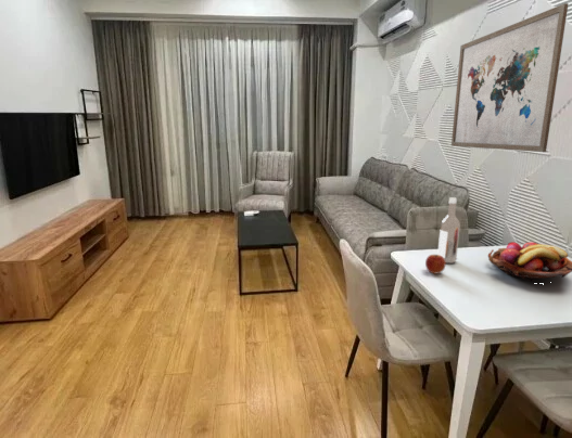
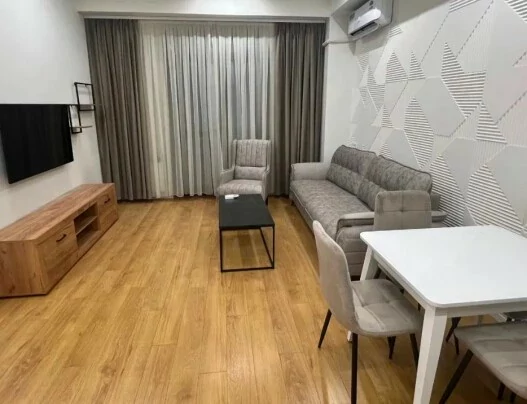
- wall art [450,2,569,153]
- apple [424,254,447,275]
- wine bottle [436,196,461,265]
- fruit basket [487,241,572,285]
